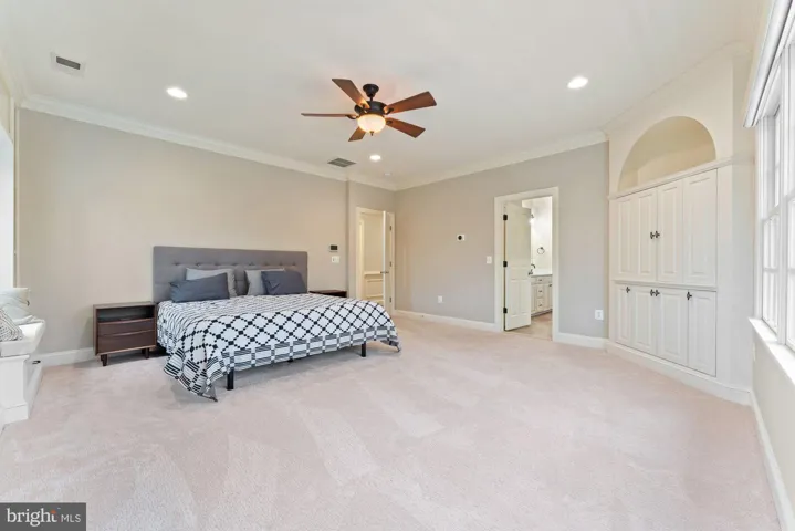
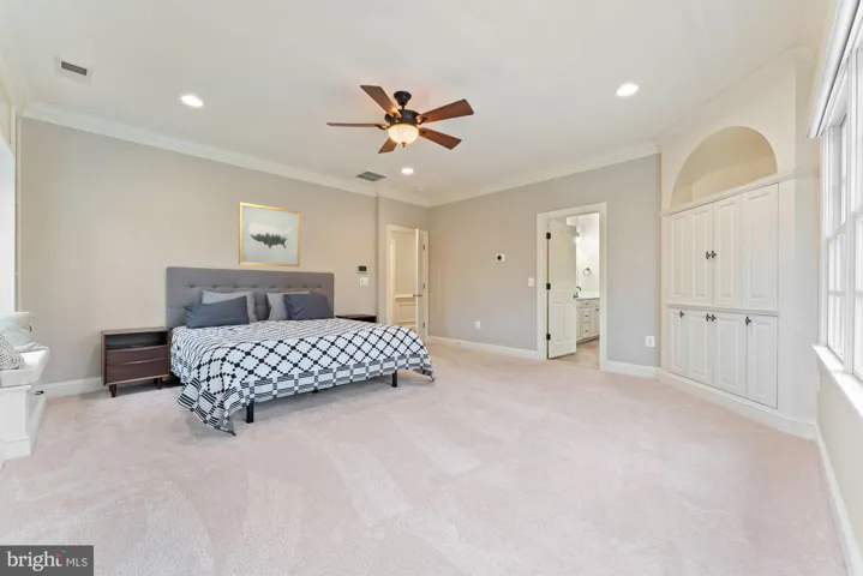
+ wall art [238,202,301,268]
